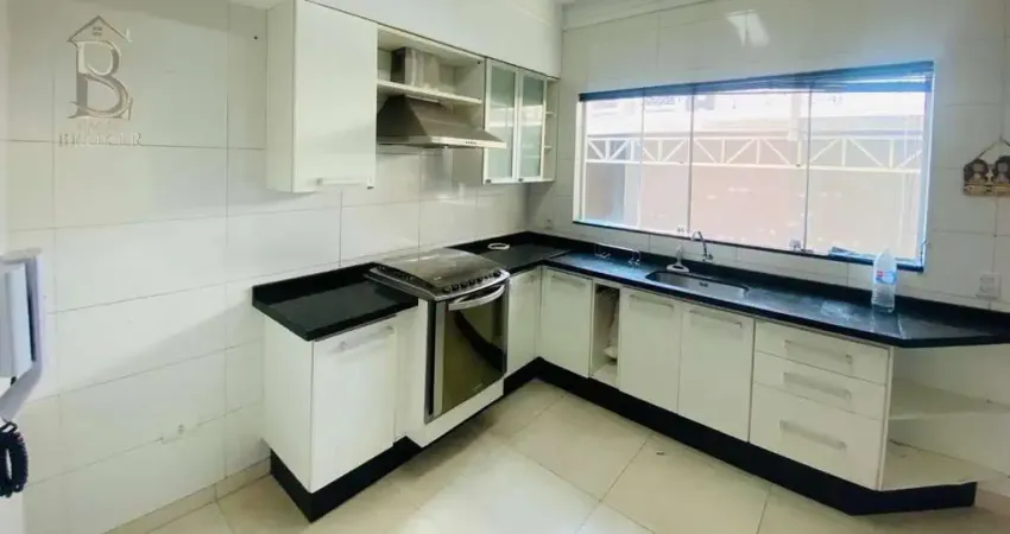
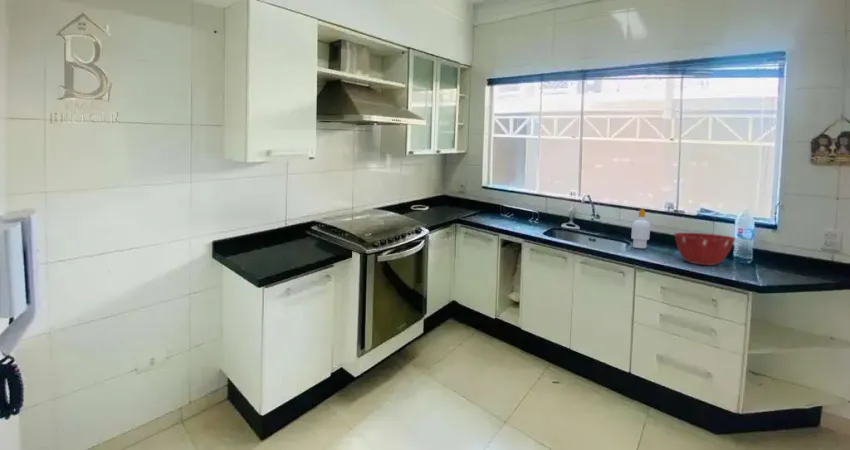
+ mixing bowl [673,232,737,266]
+ soap bottle [630,208,651,249]
